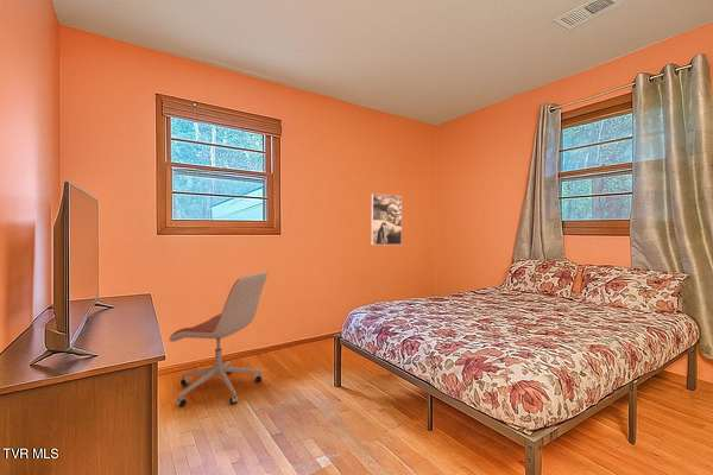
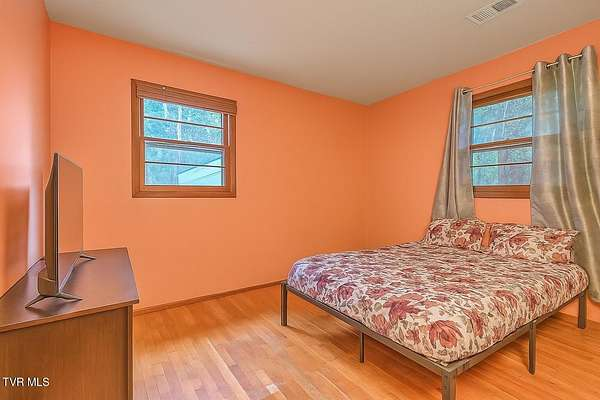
- office chair [169,271,269,408]
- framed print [370,192,403,246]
